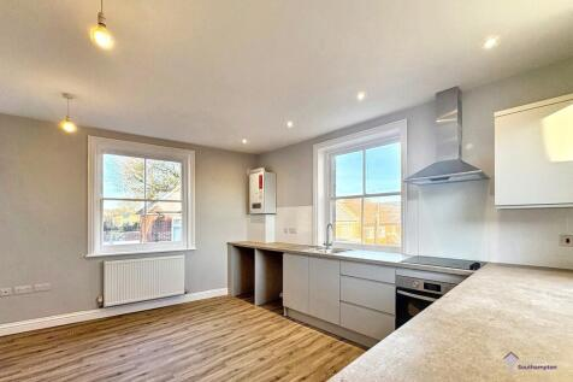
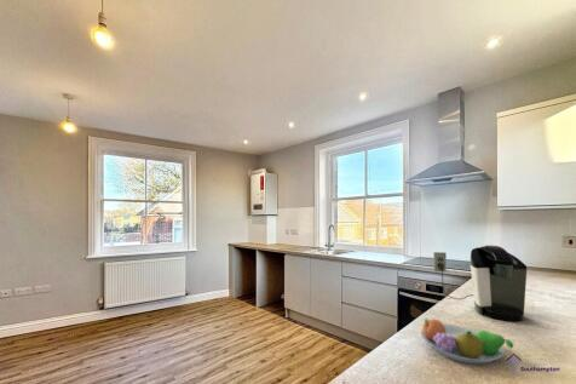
+ coffee maker [432,245,528,323]
+ fruit bowl [420,317,514,365]
